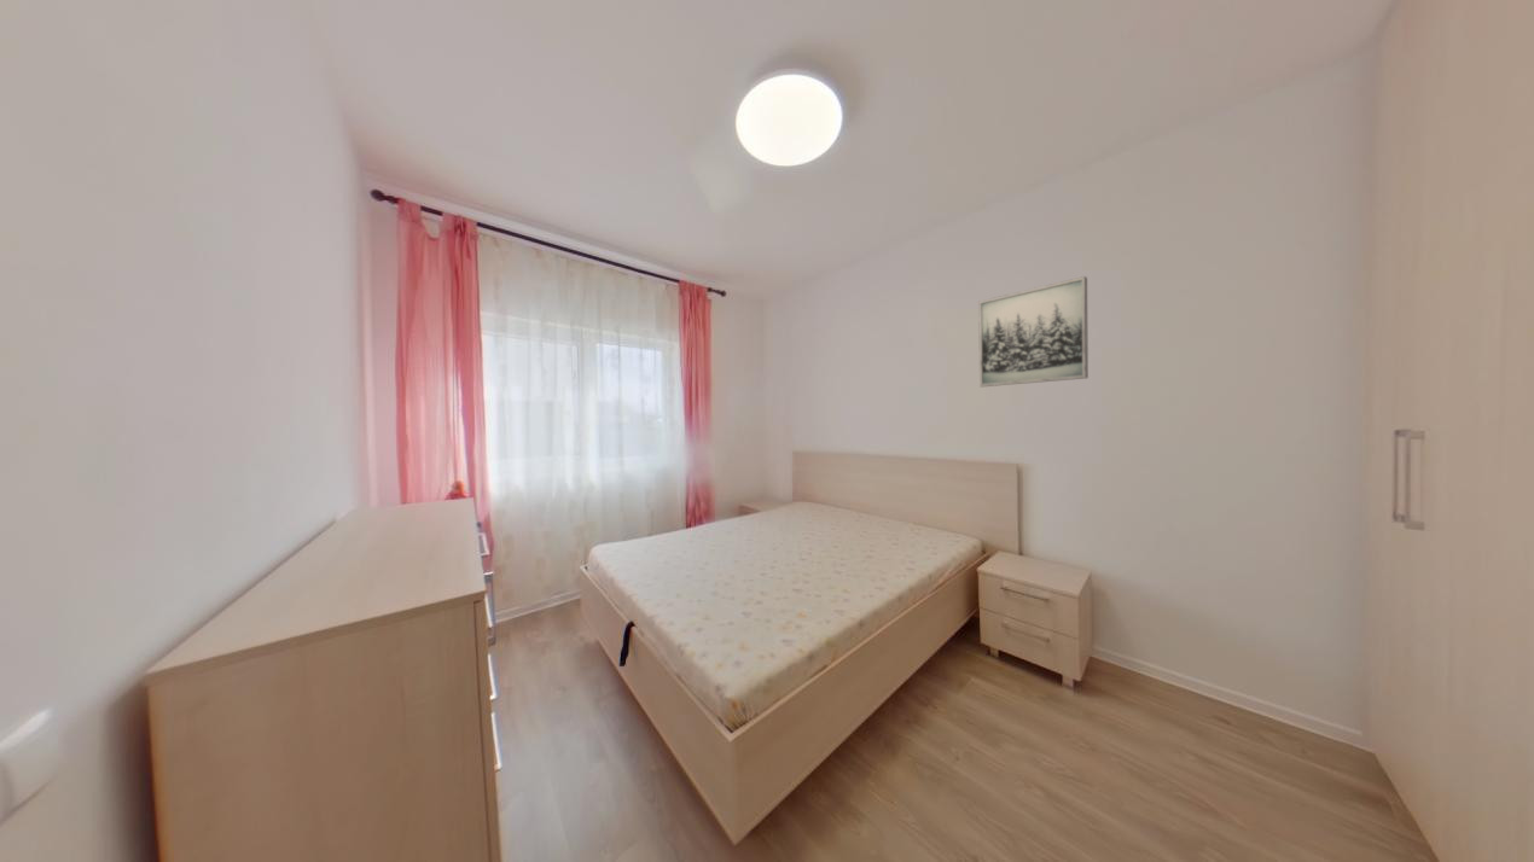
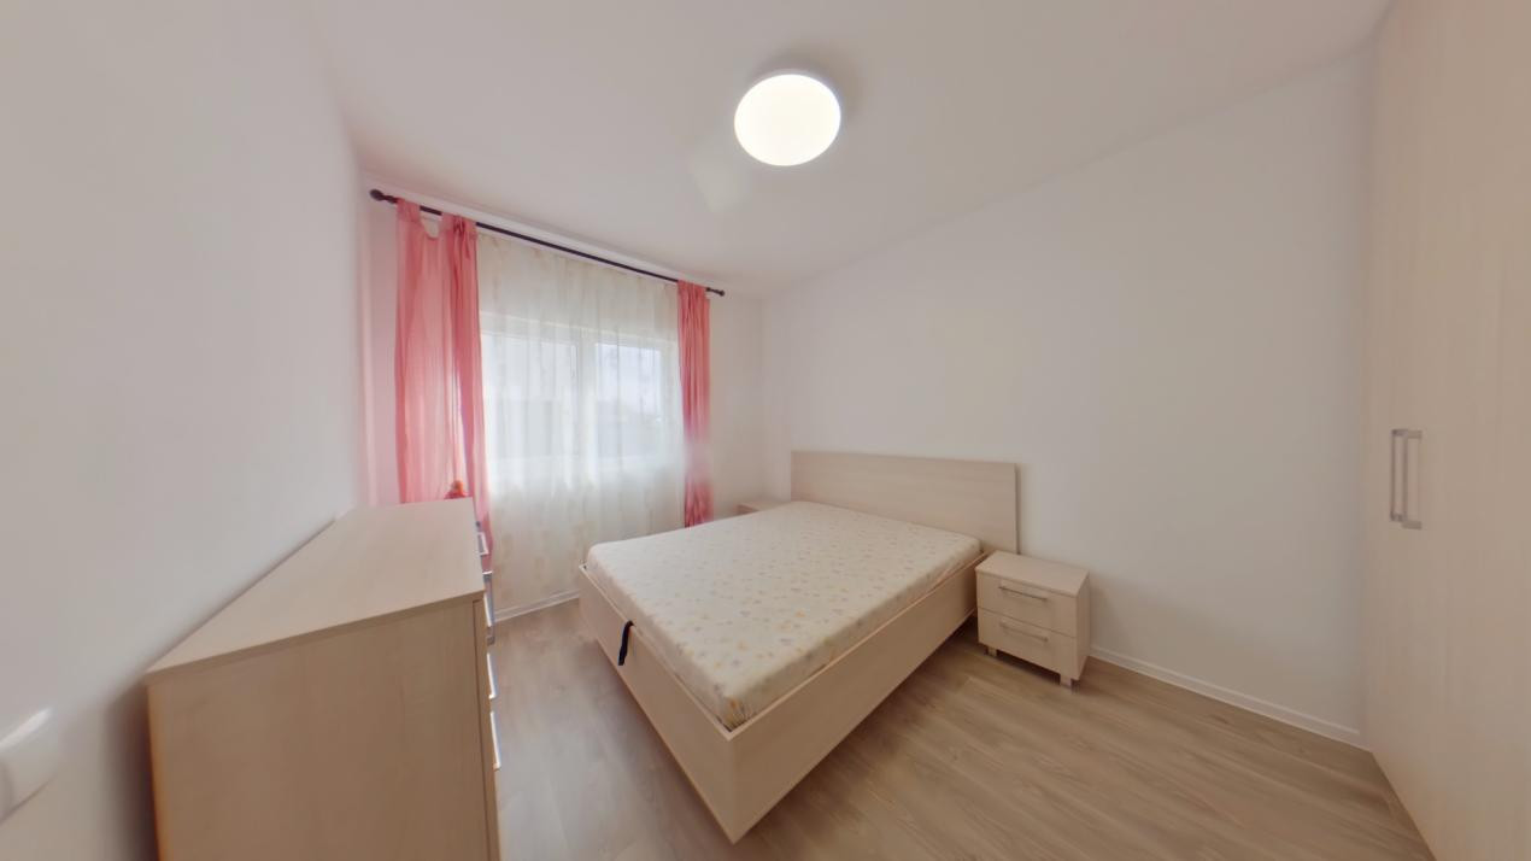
- wall art [977,275,1090,388]
